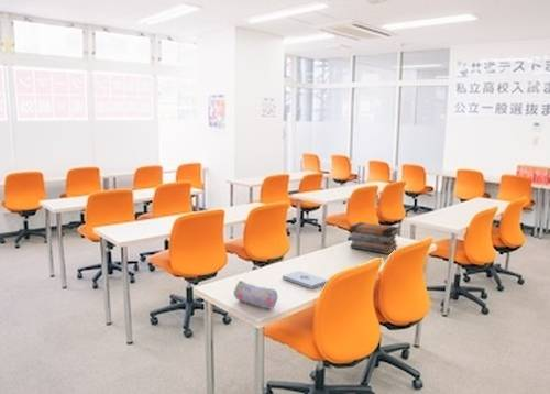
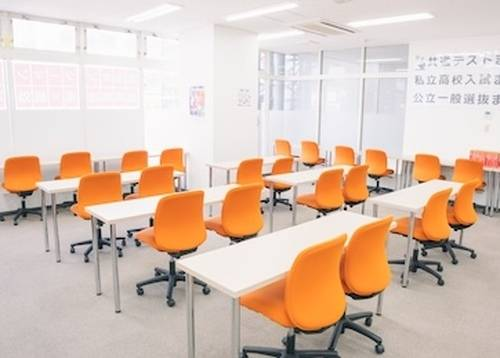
- book stack [349,221,400,255]
- pencil case [233,280,278,310]
- notepad [282,270,329,289]
